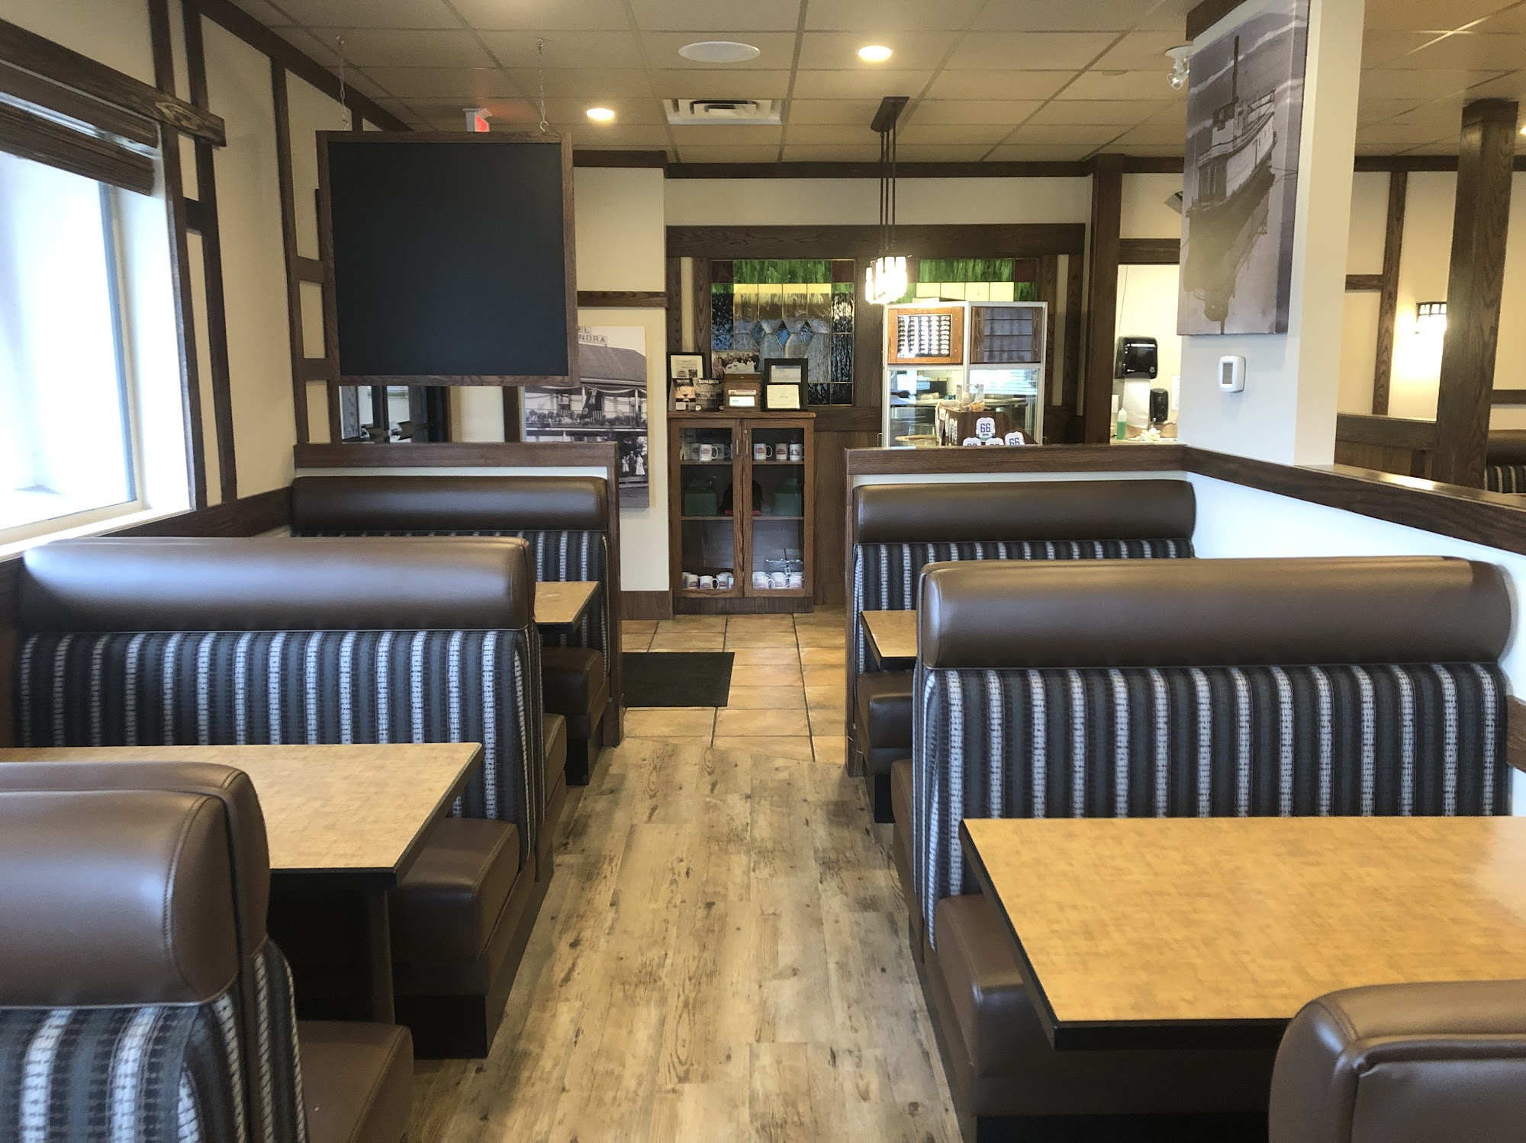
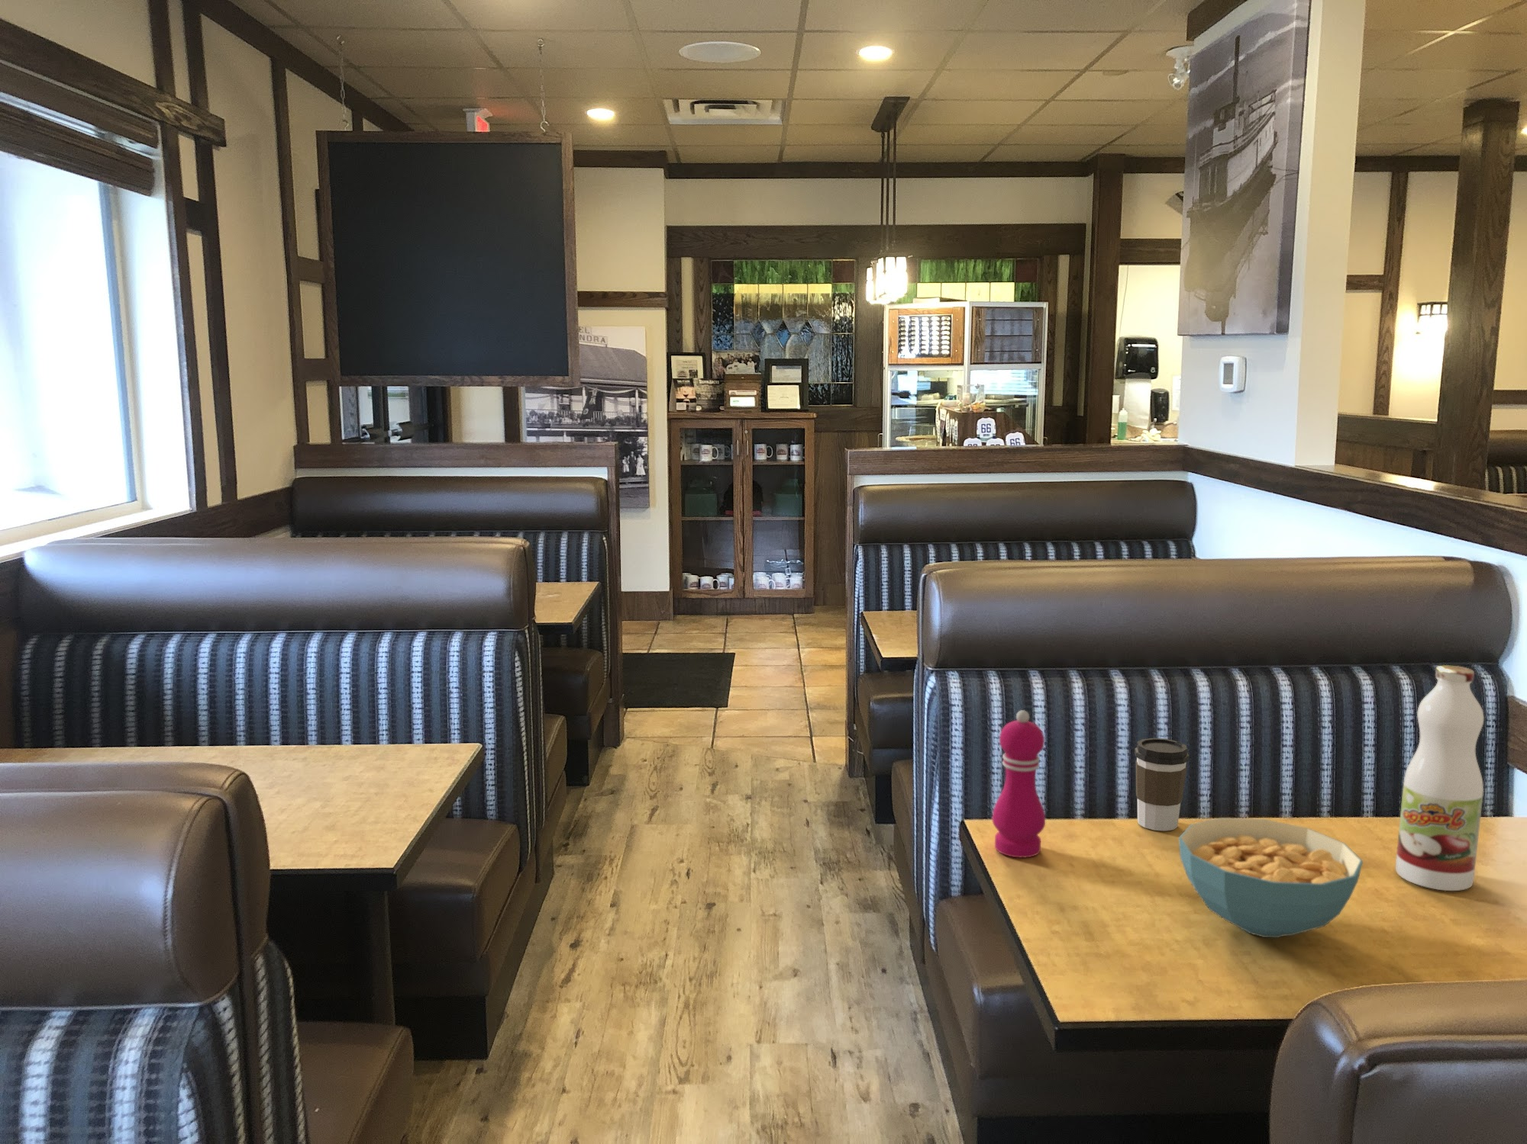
+ pepper mill [991,709,1046,858]
+ cereal bowl [1178,817,1363,939]
+ juice bottle [1395,665,1484,892]
+ coffee cup [1134,738,1189,832]
